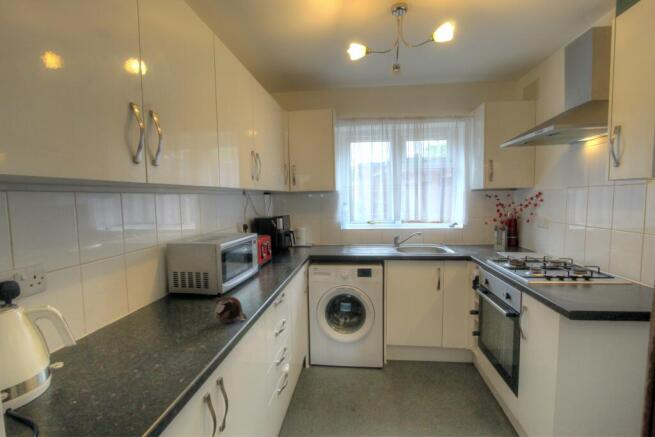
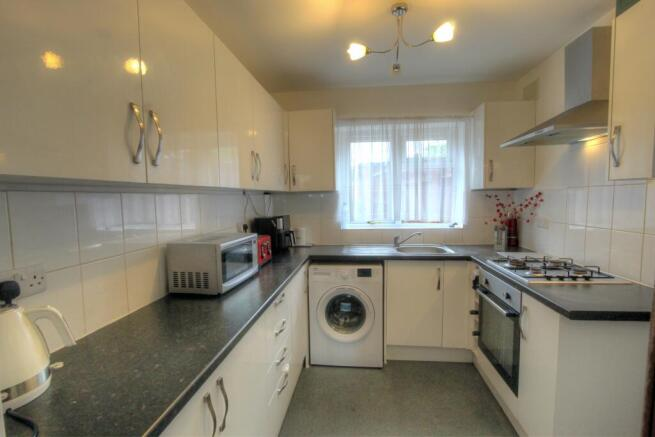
- teapot [214,295,248,324]
